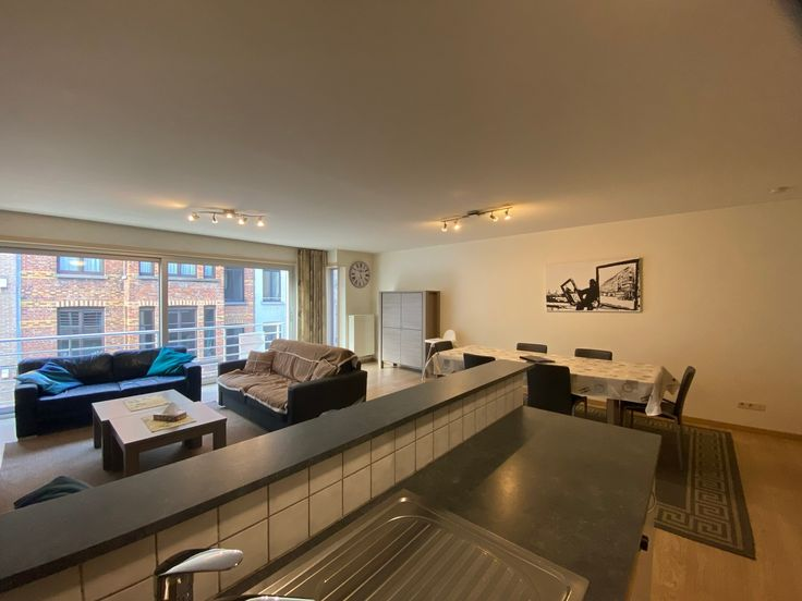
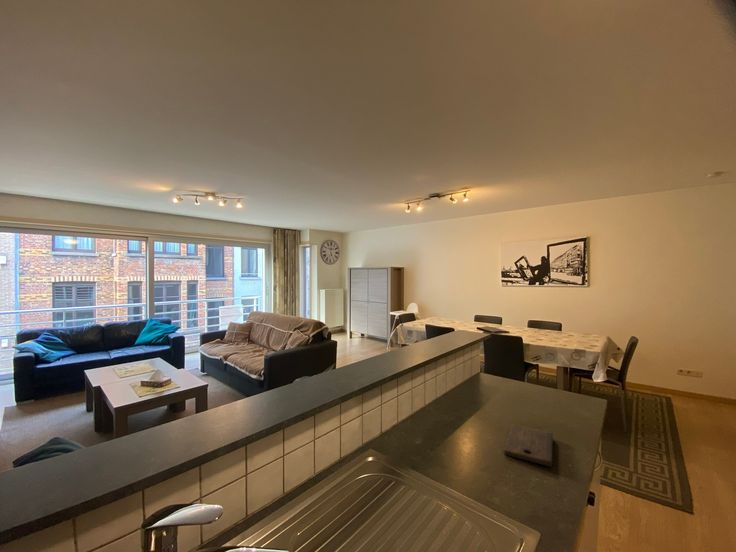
+ cutting board [503,423,554,468]
